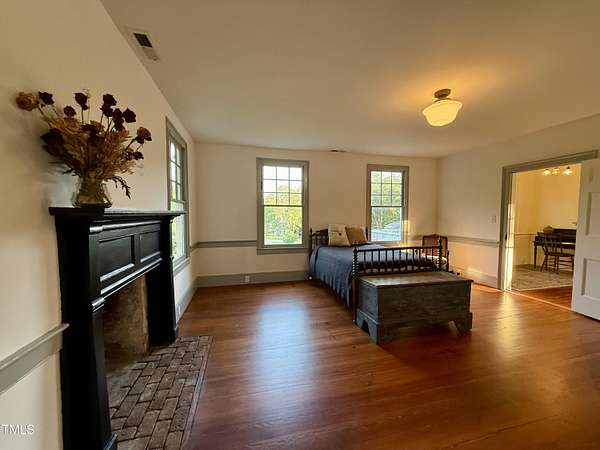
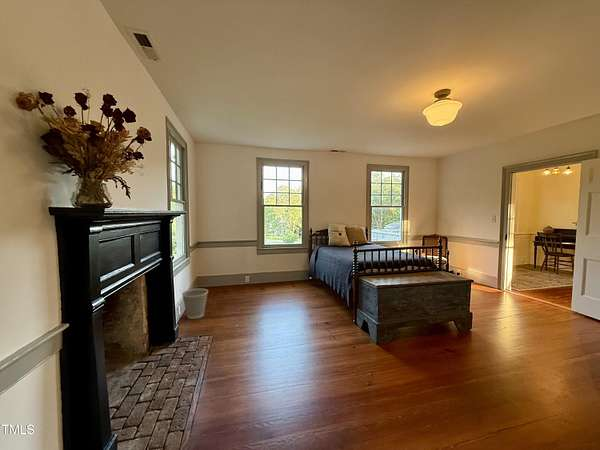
+ wastebasket [181,287,209,320]
